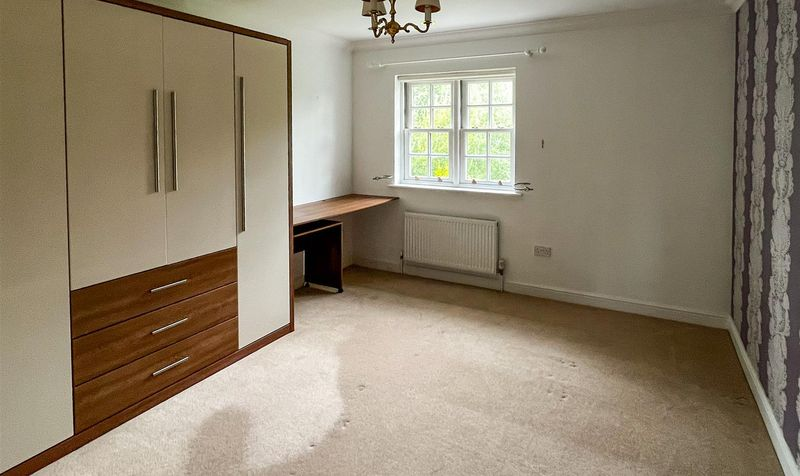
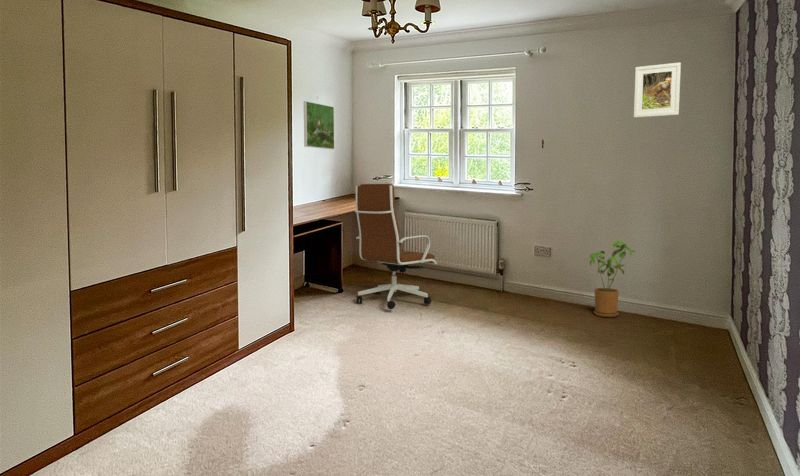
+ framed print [303,100,335,150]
+ office chair [354,183,438,310]
+ house plant [589,240,637,318]
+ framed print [633,62,682,119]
